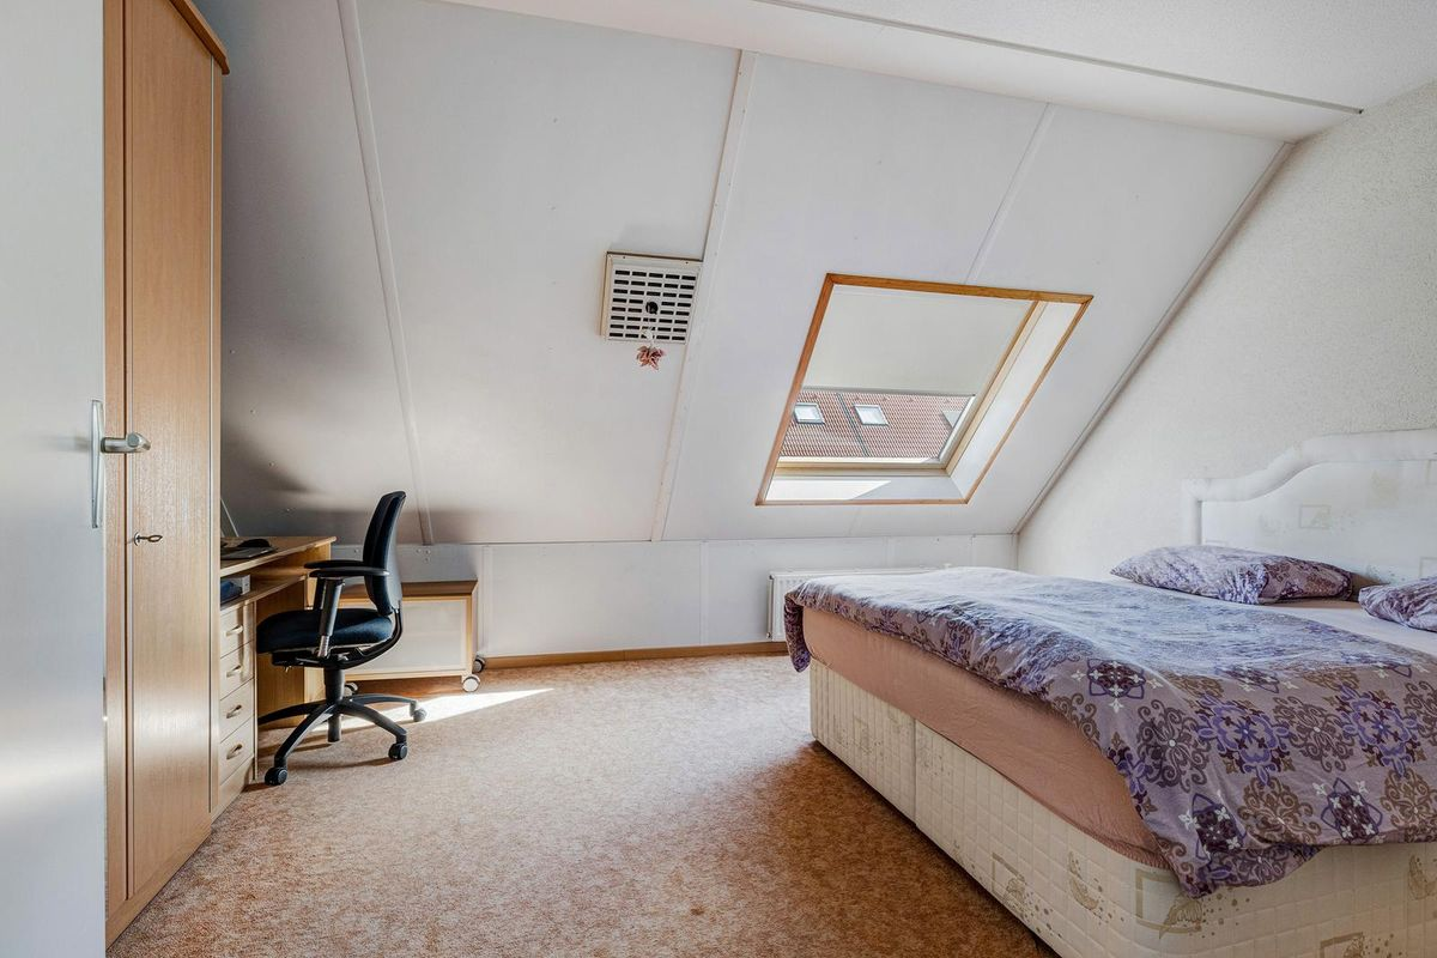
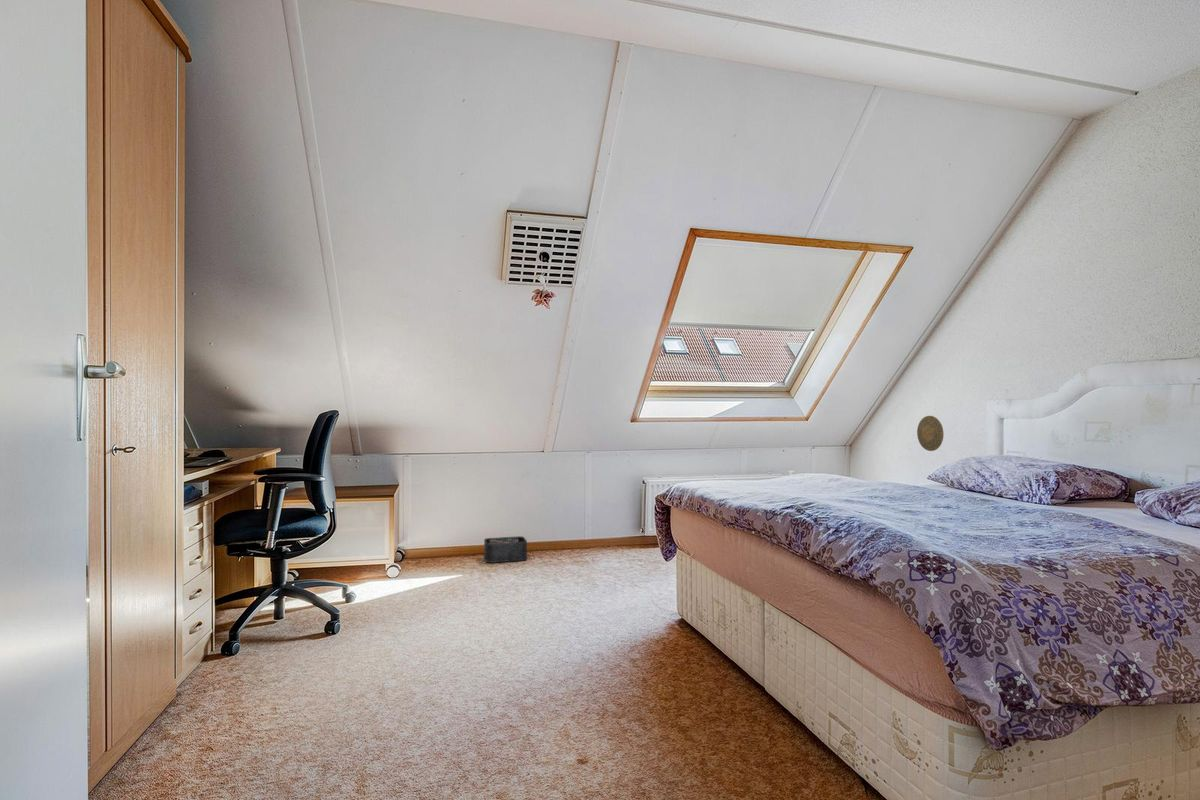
+ decorative plate [916,415,945,452]
+ storage bin [483,535,528,564]
